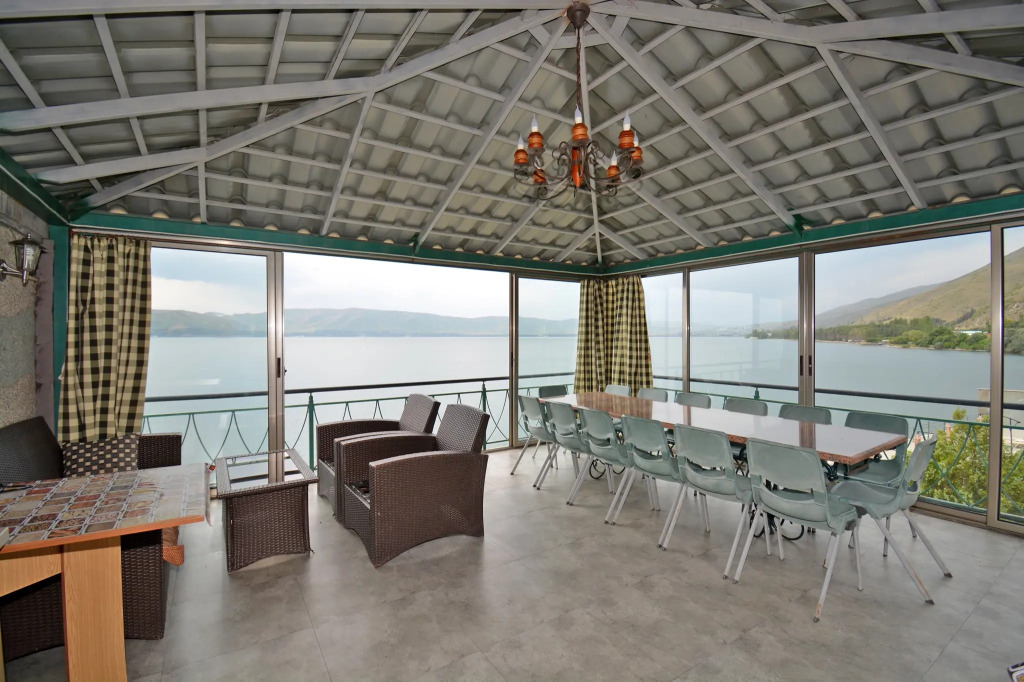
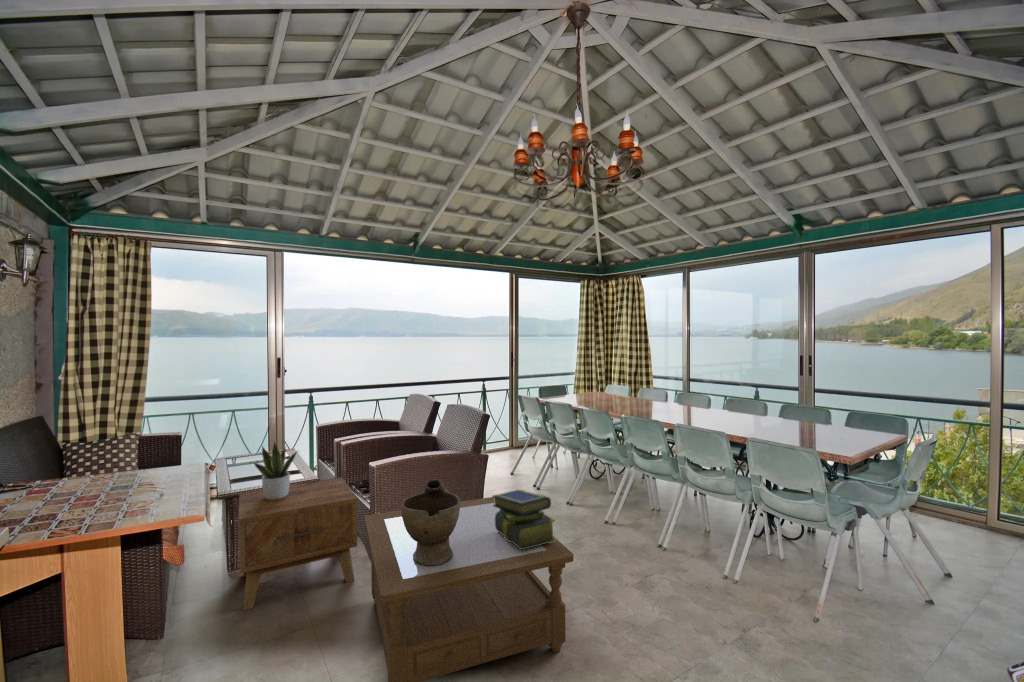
+ coffee table [364,496,575,682]
+ ceramic bowl [400,478,461,566]
+ stack of books [491,489,556,549]
+ side table [238,476,358,611]
+ potted plant [252,440,299,500]
